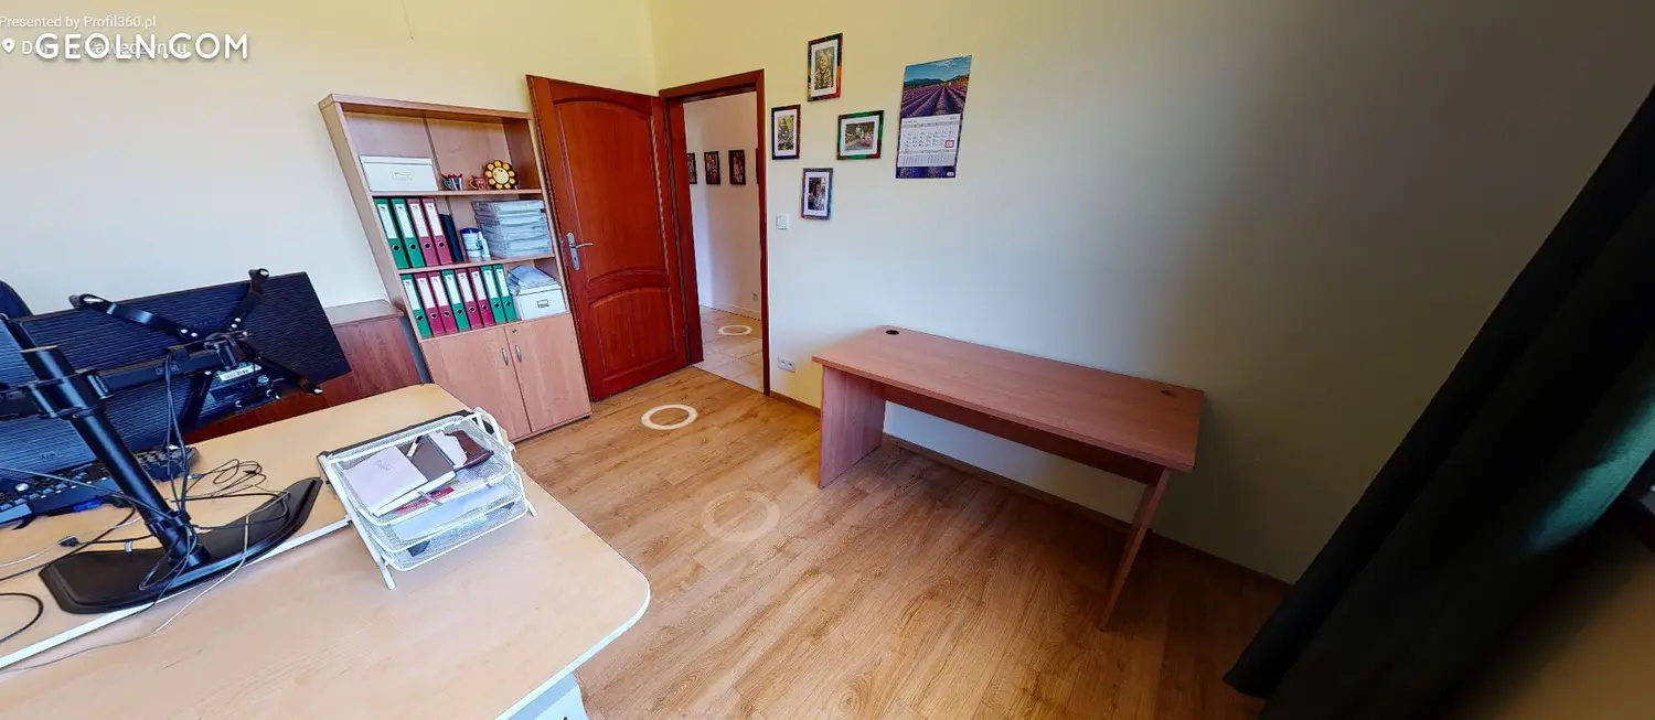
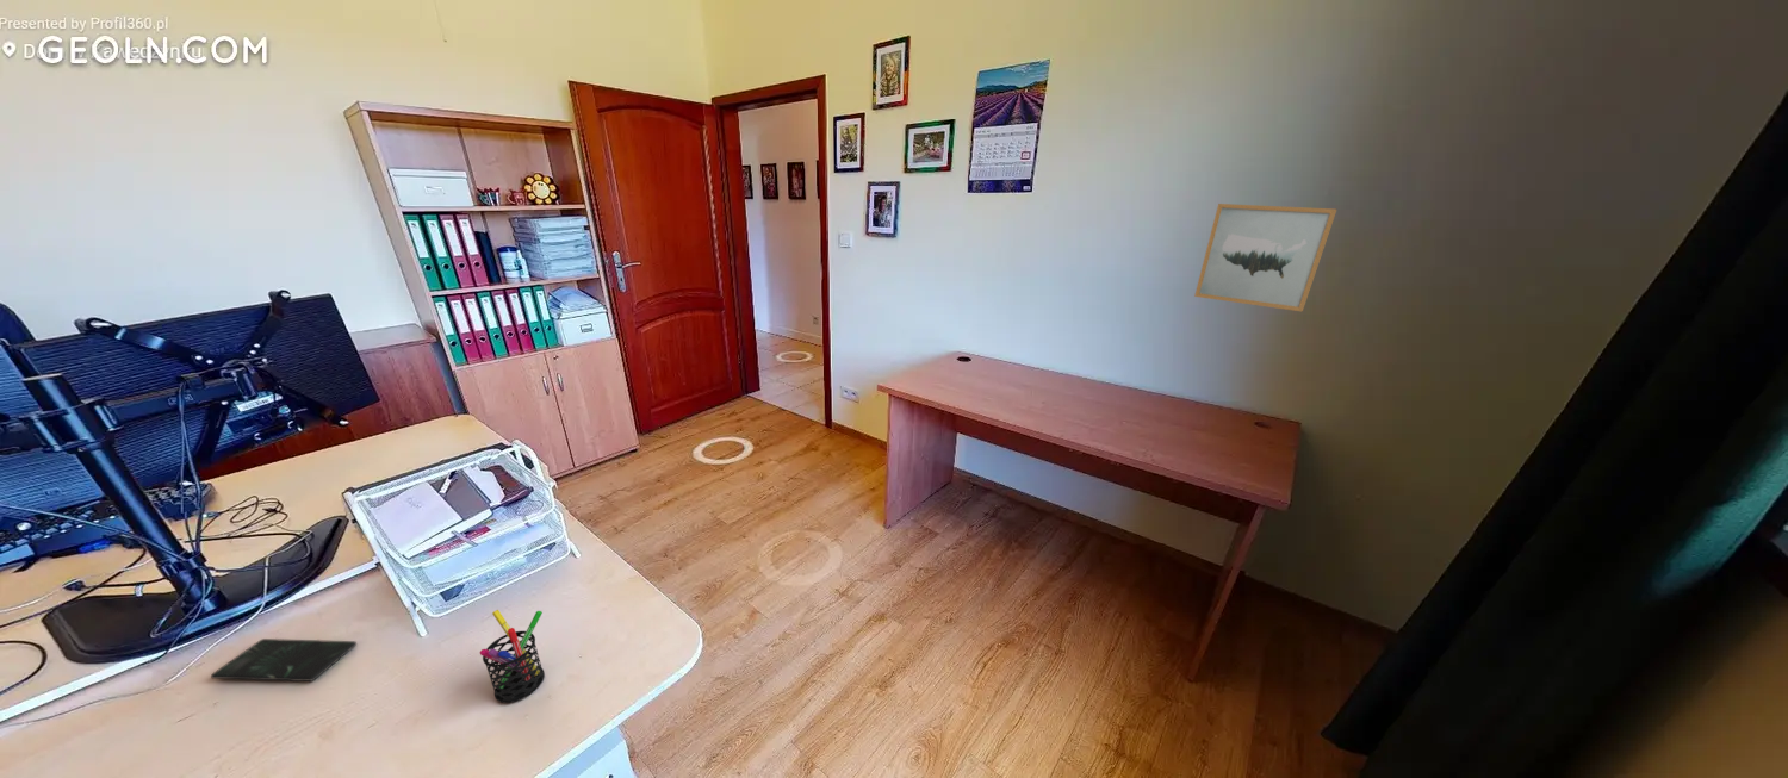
+ wall art [1193,203,1337,313]
+ smartphone [210,637,358,683]
+ pen holder [479,609,546,704]
